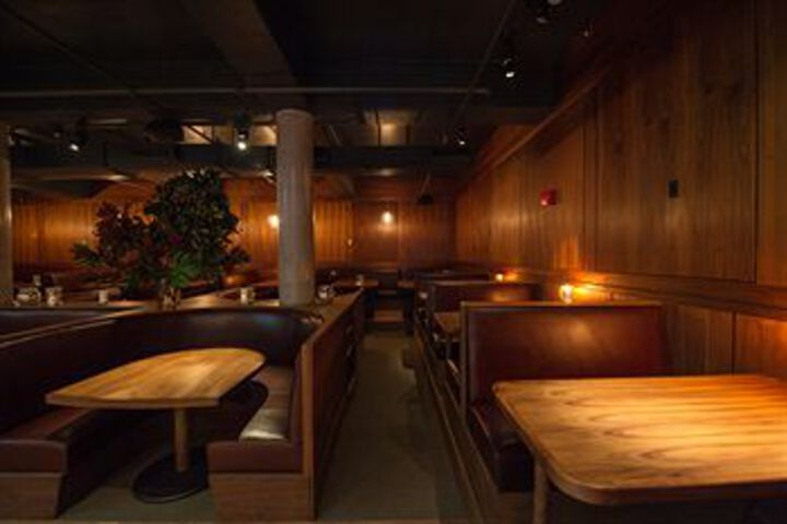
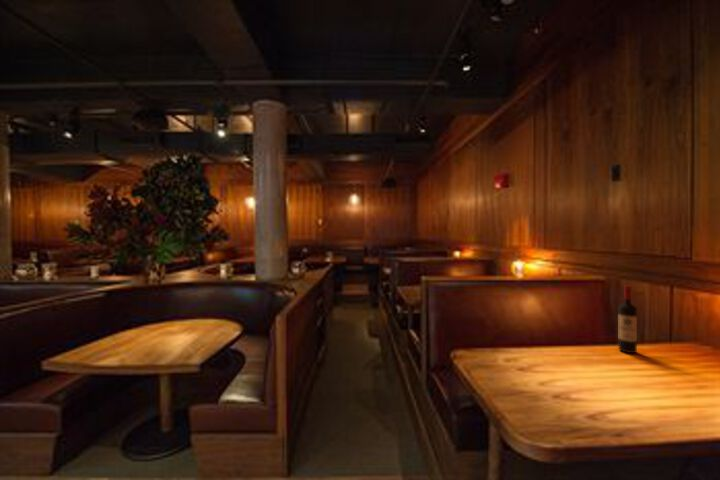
+ wine bottle [618,285,638,354]
